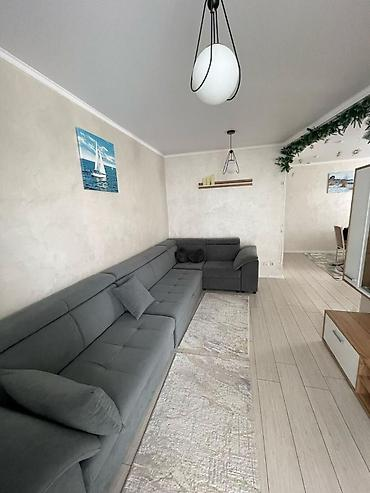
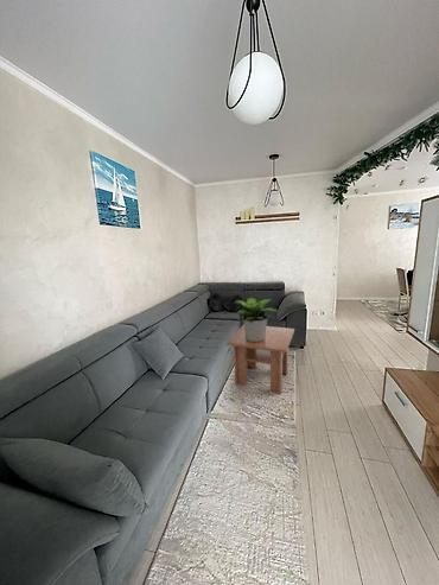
+ coffee table [225,324,295,395]
+ potted plant [233,295,280,342]
